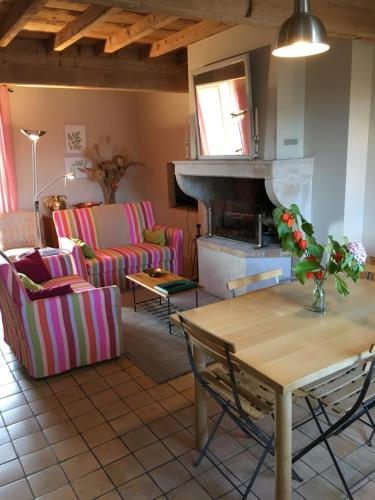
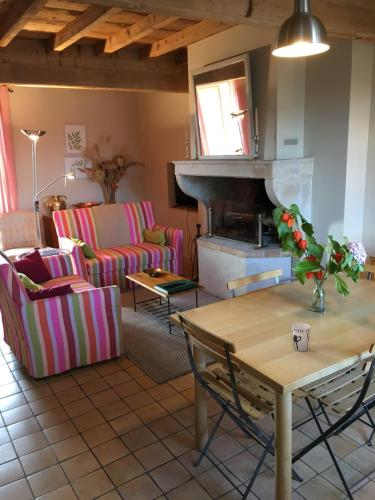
+ cup [291,322,311,352]
